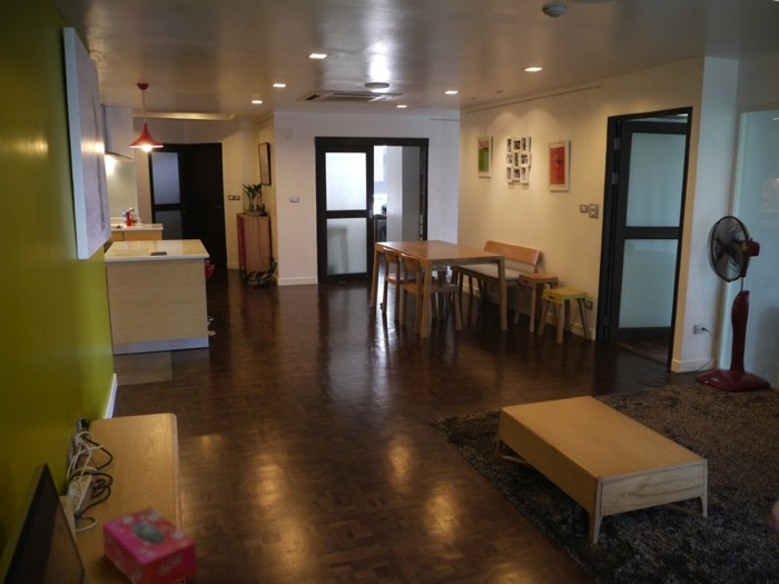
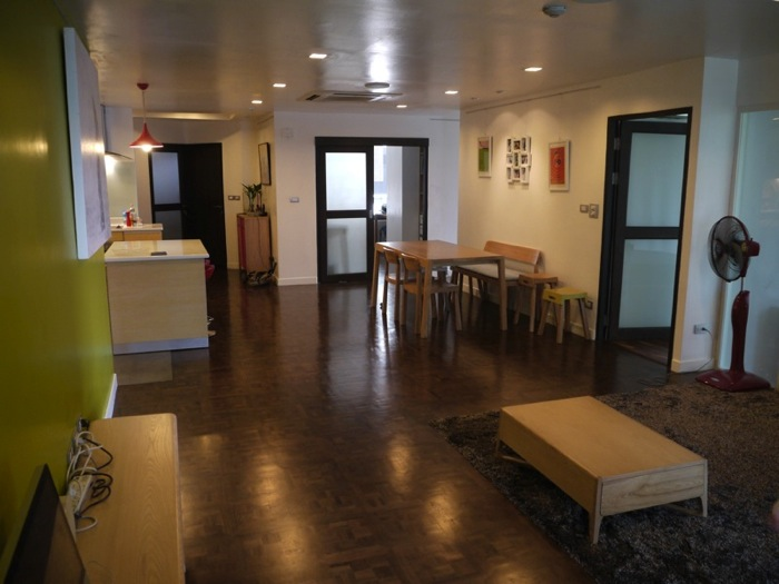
- tissue box [101,505,198,584]
